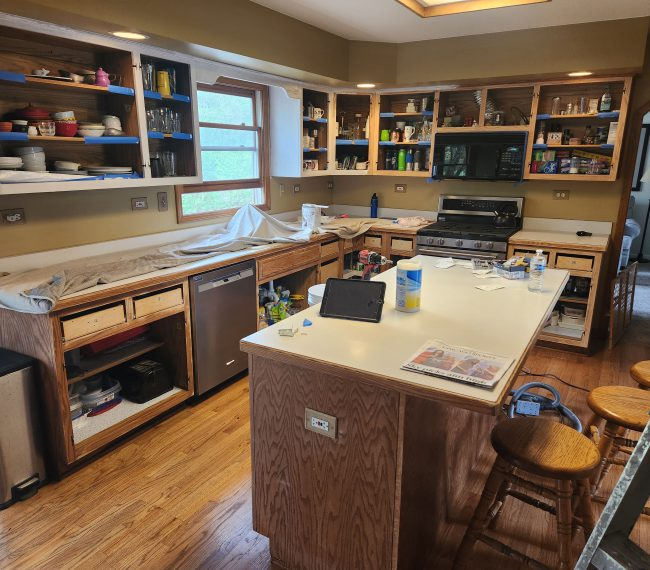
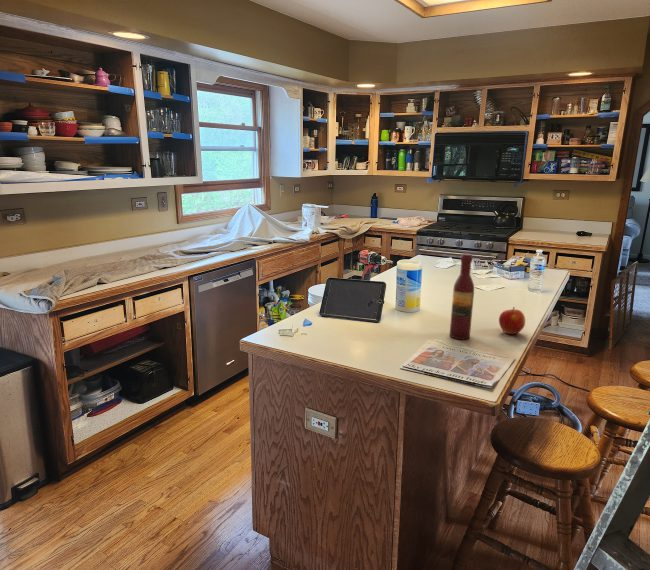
+ wine bottle [449,252,475,340]
+ apple [498,306,526,335]
